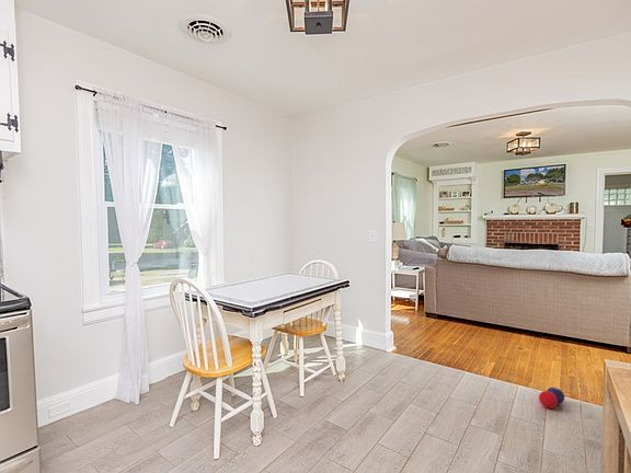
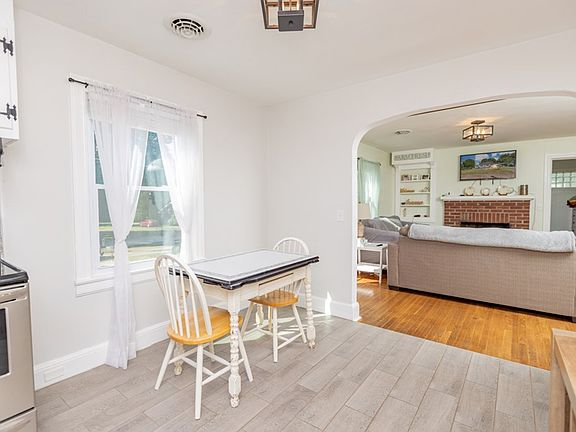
- ball [538,387,565,409]
